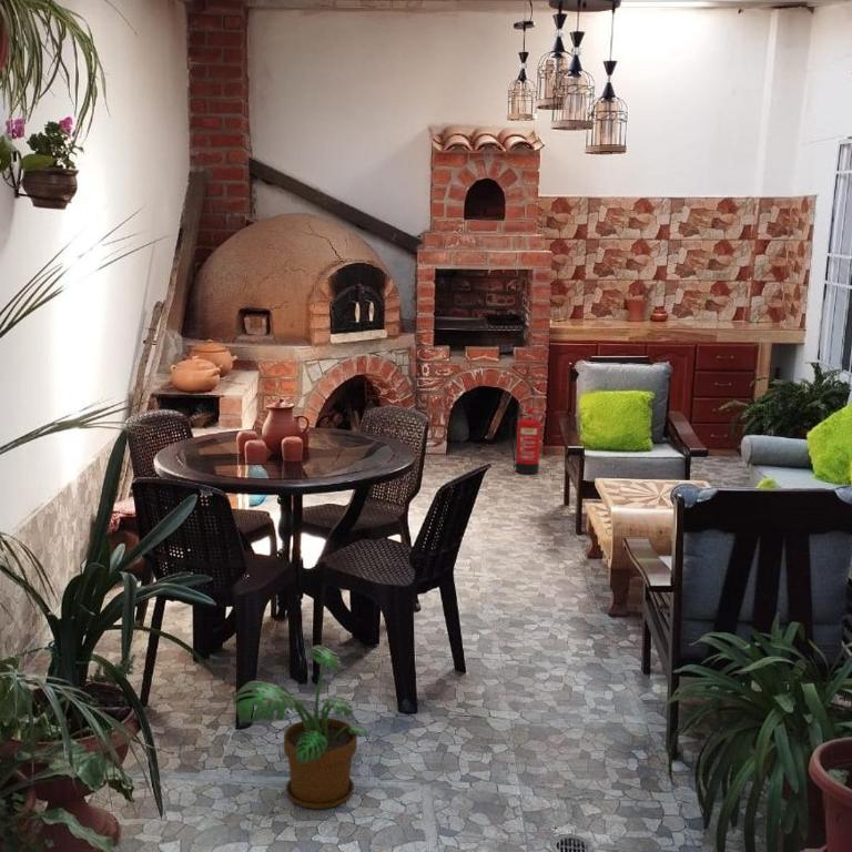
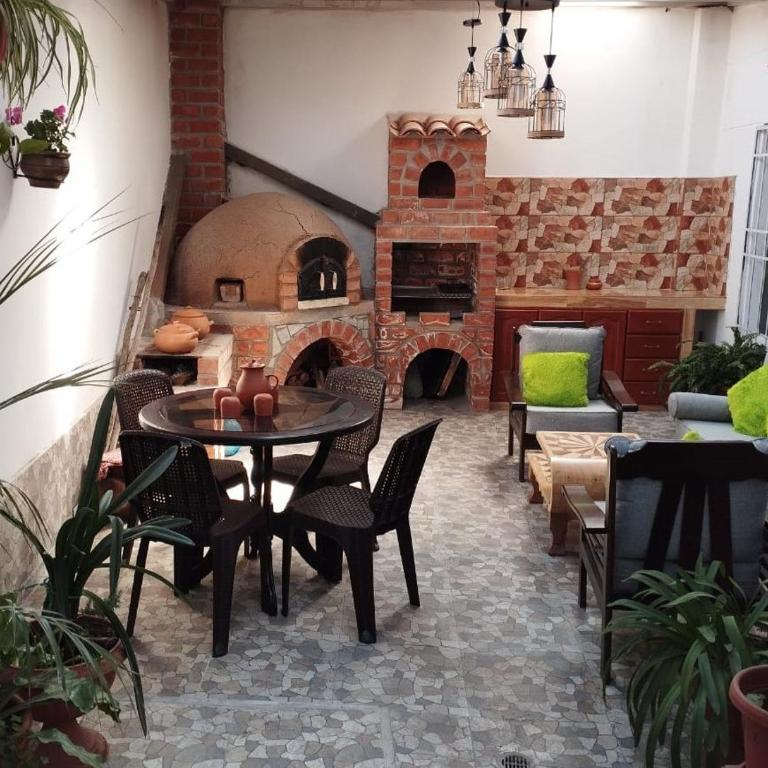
- fire extinguisher [508,406,547,475]
- potted plant [232,645,371,810]
